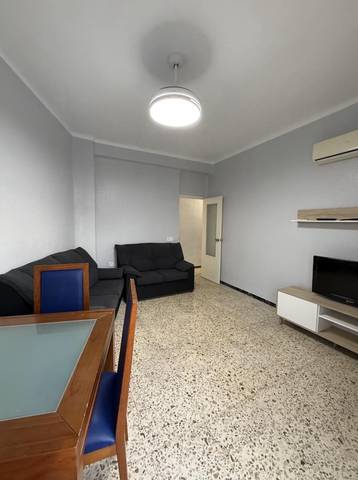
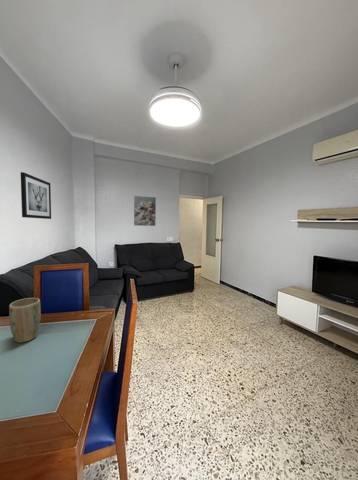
+ wall art [20,171,52,220]
+ wall art [133,195,157,227]
+ plant pot [8,297,42,344]
